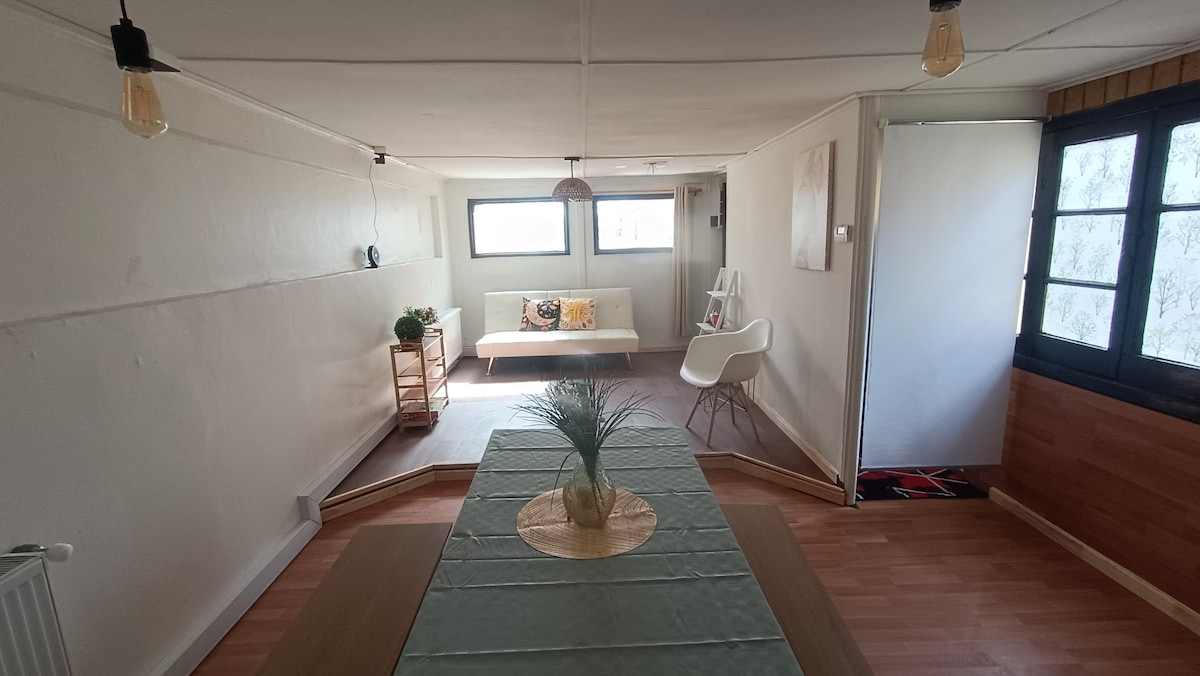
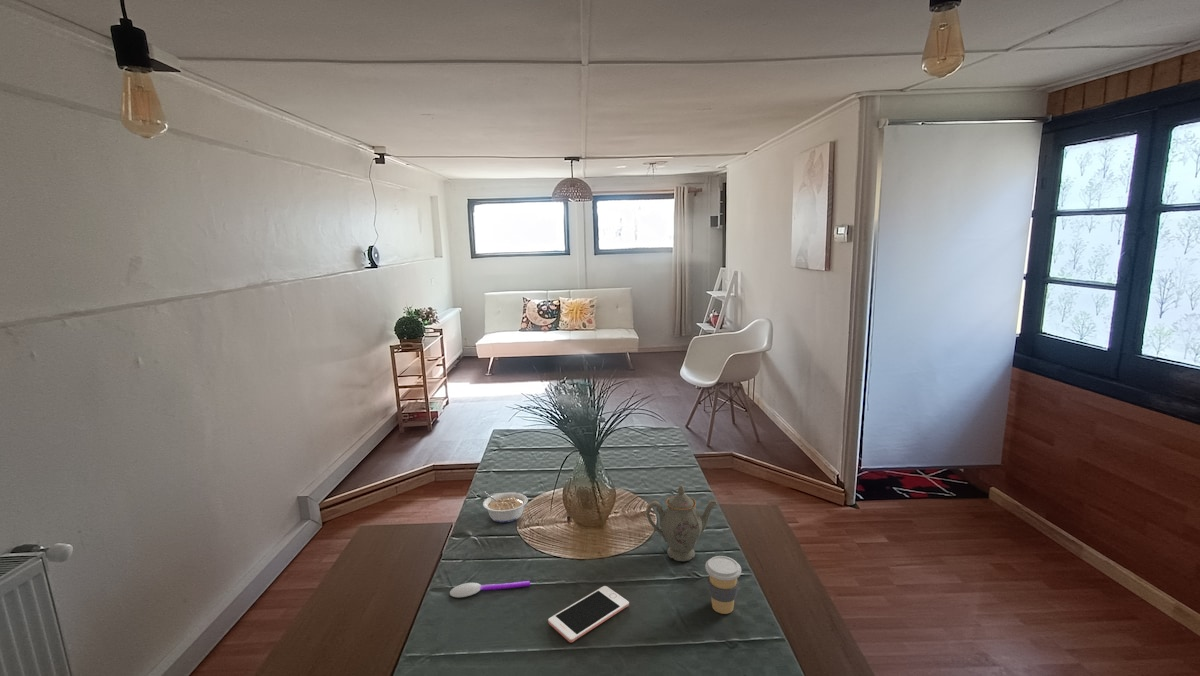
+ spoon [449,580,531,599]
+ legume [481,490,529,523]
+ coffee cup [704,555,742,615]
+ cell phone [547,585,630,643]
+ chinaware [645,485,718,562]
